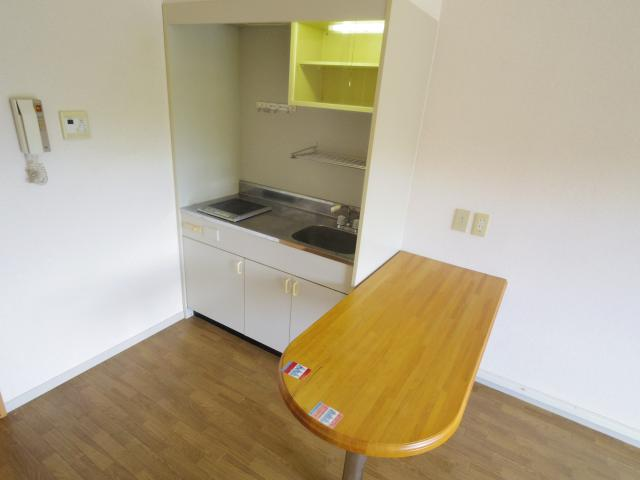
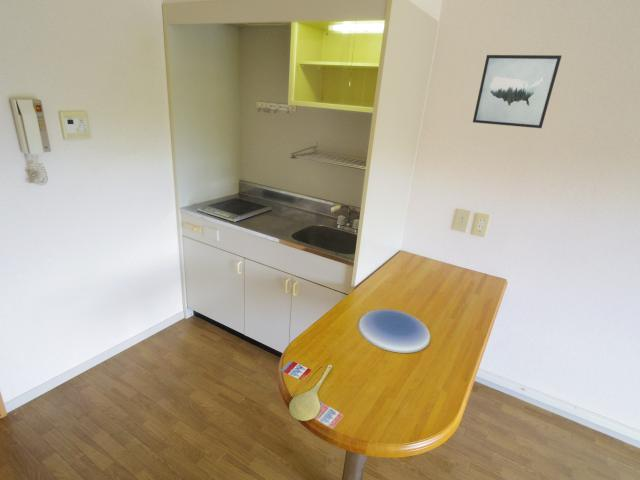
+ spoon [288,364,333,422]
+ wall art [472,54,563,129]
+ plate [357,308,431,354]
